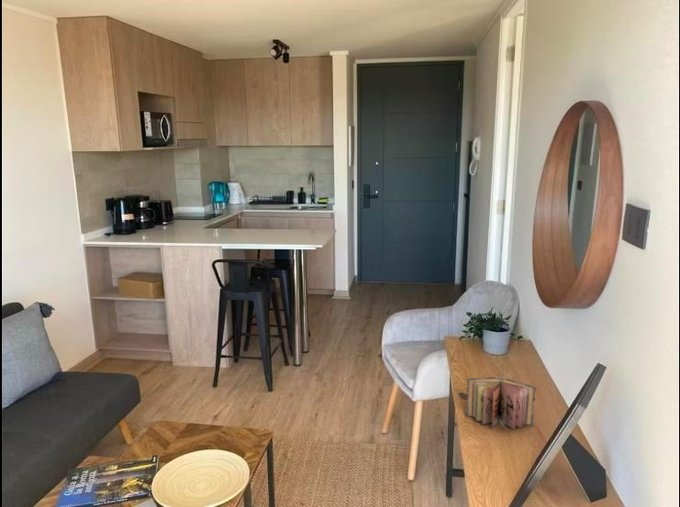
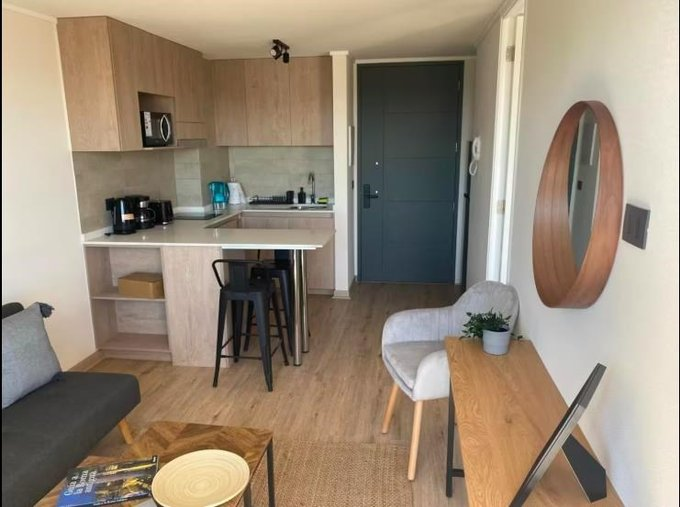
- book [457,376,537,431]
